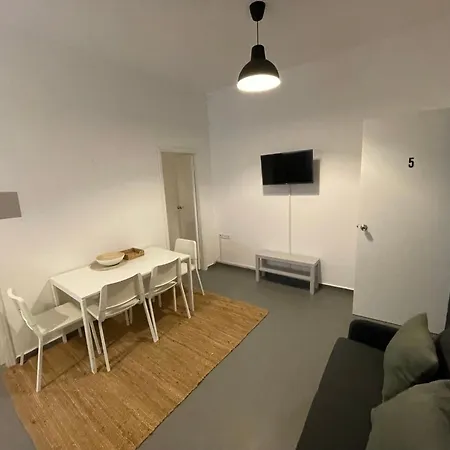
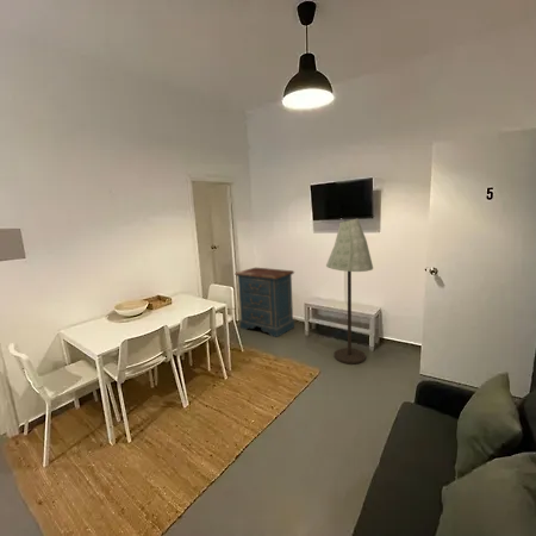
+ floor lamp [325,218,374,364]
+ dresser [233,267,295,338]
